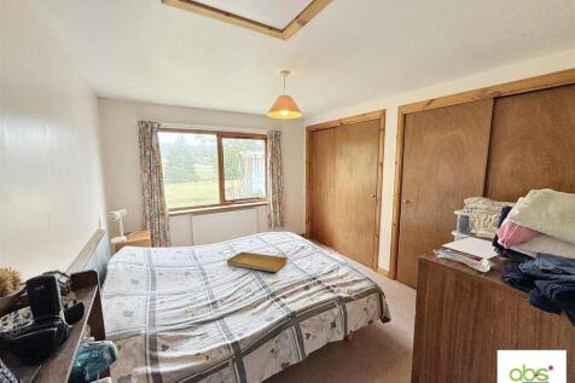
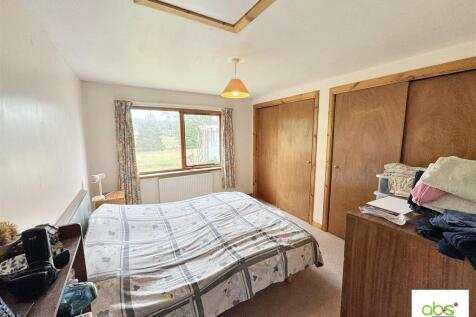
- tray [226,251,288,273]
